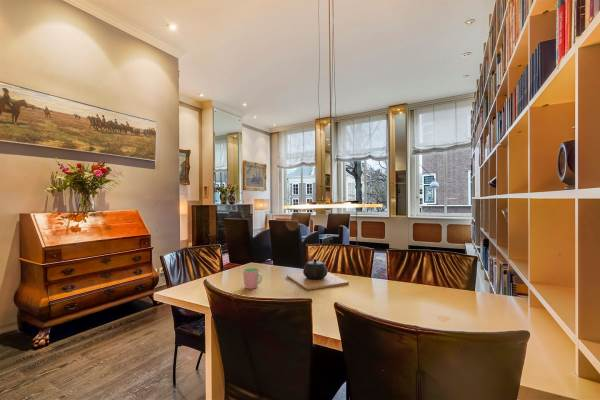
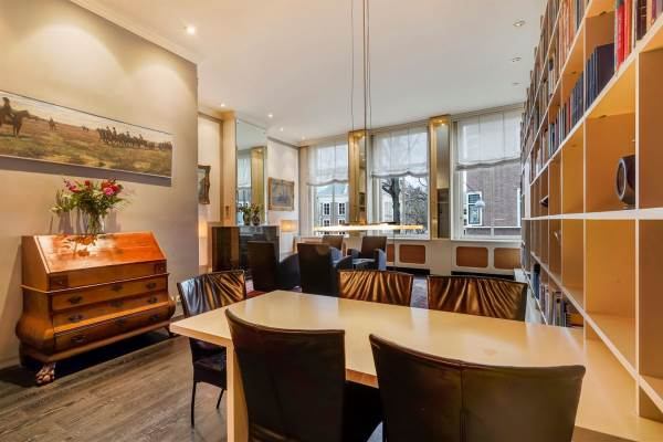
- cup [242,267,263,290]
- teapot [286,258,350,291]
